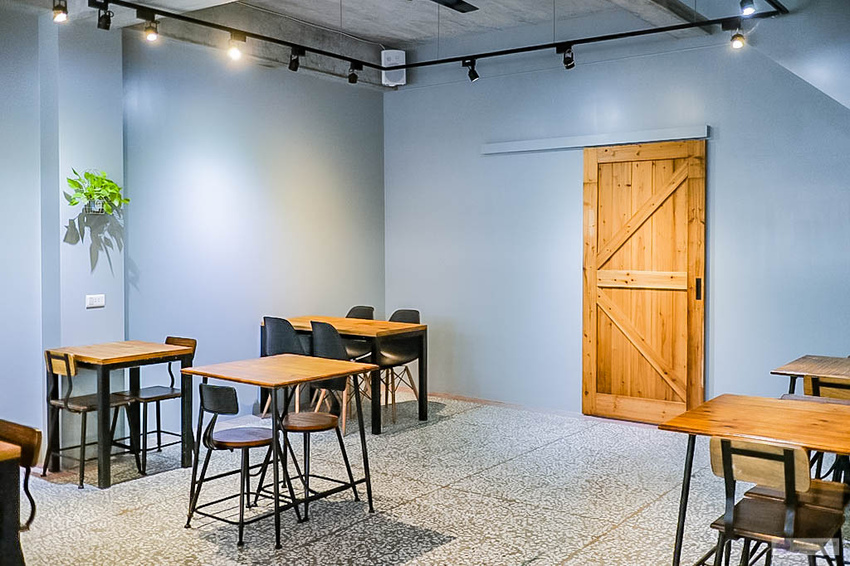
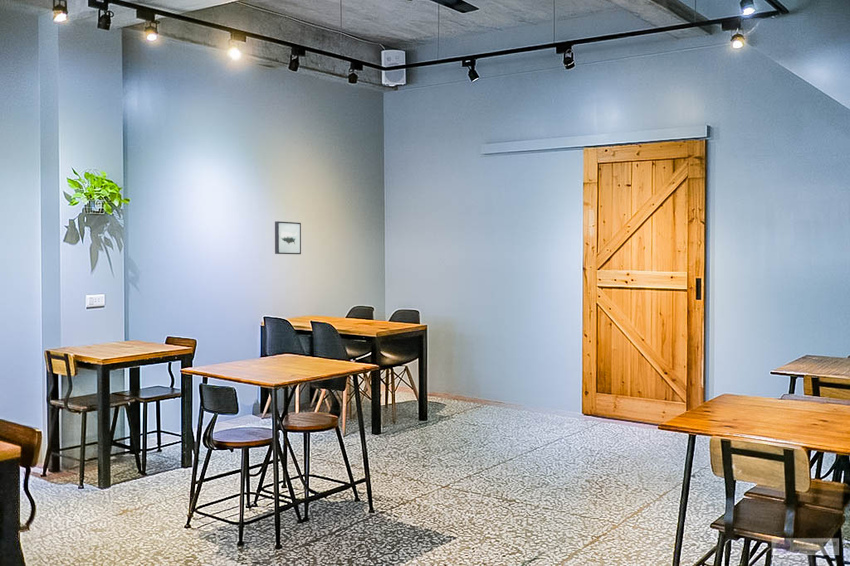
+ wall art [274,220,302,255]
